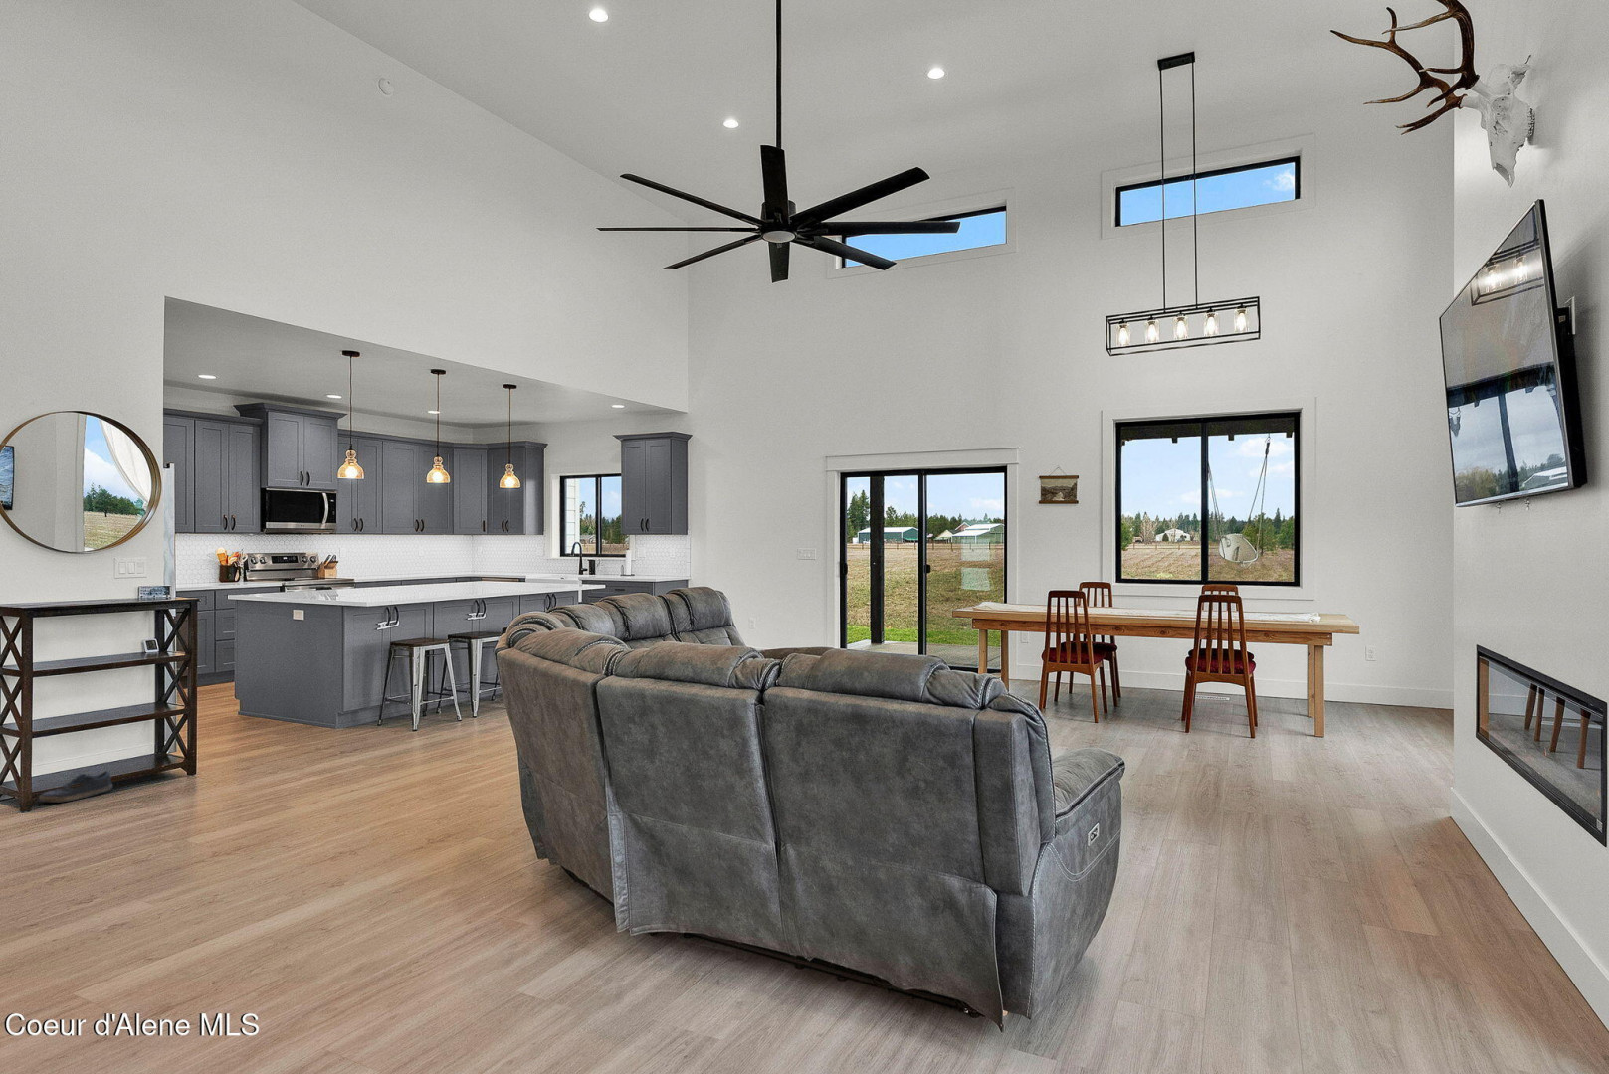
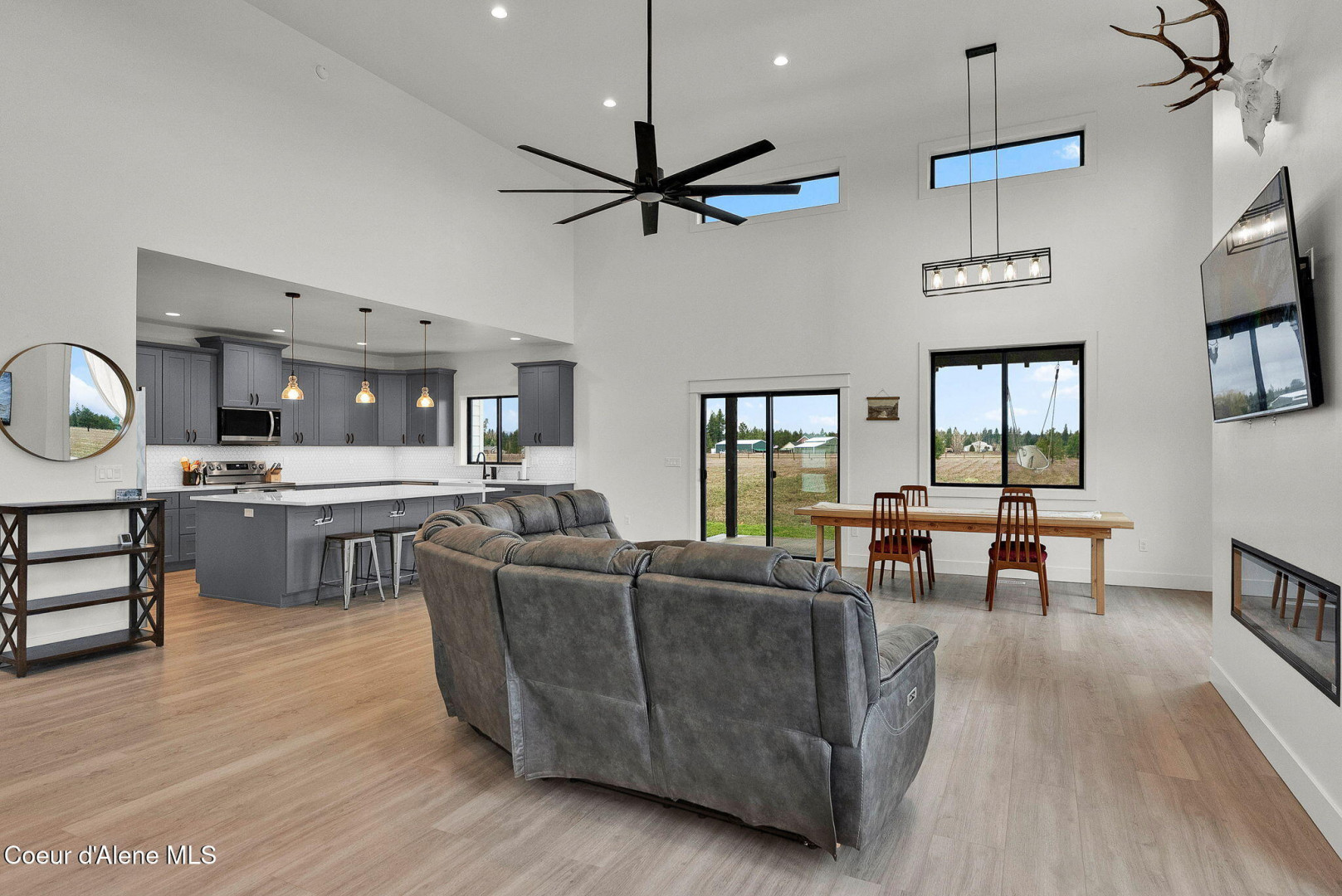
- shoe [38,770,114,803]
